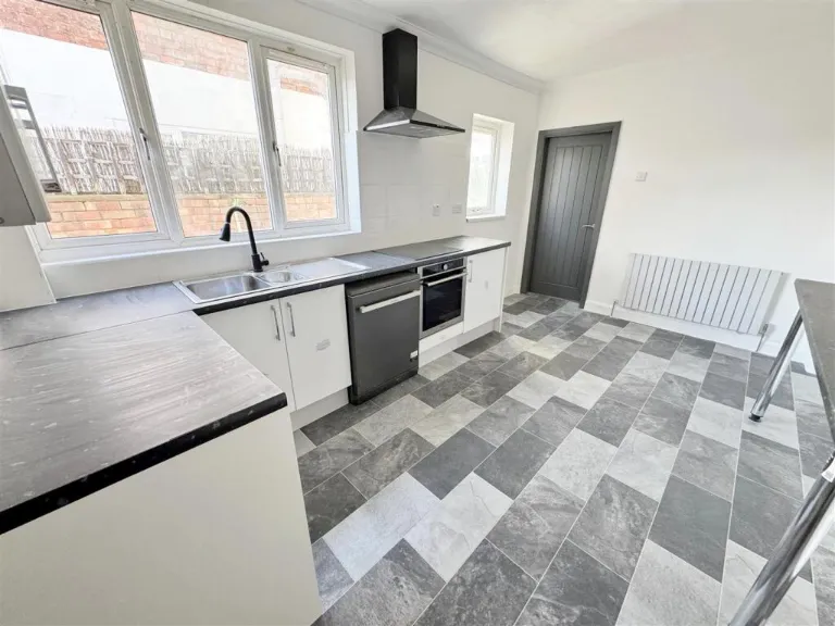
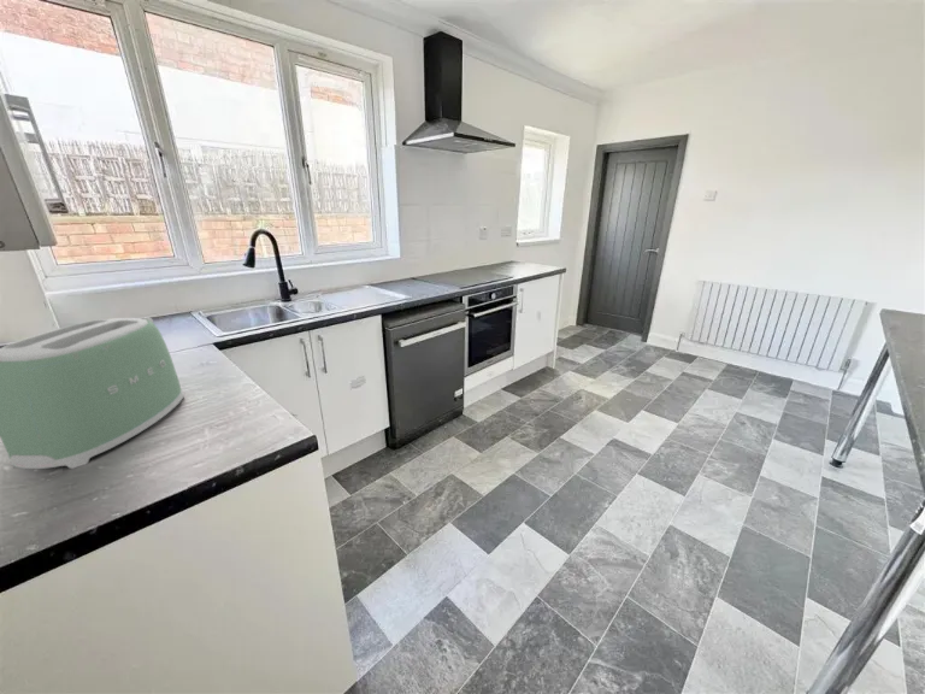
+ toaster [0,316,185,470]
